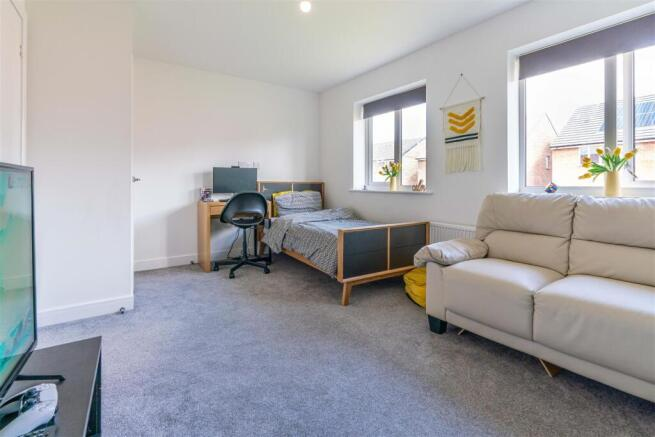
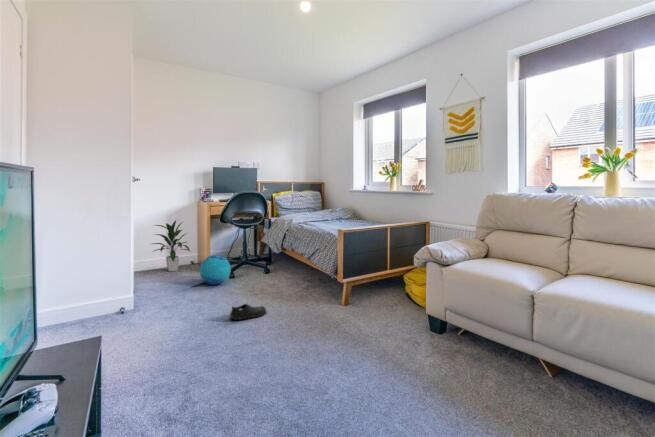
+ decorative ball [199,254,232,286]
+ indoor plant [148,219,191,272]
+ shoe [228,303,268,321]
